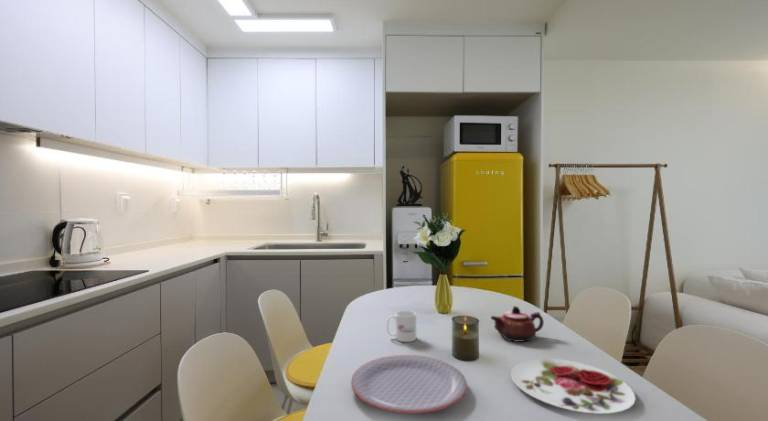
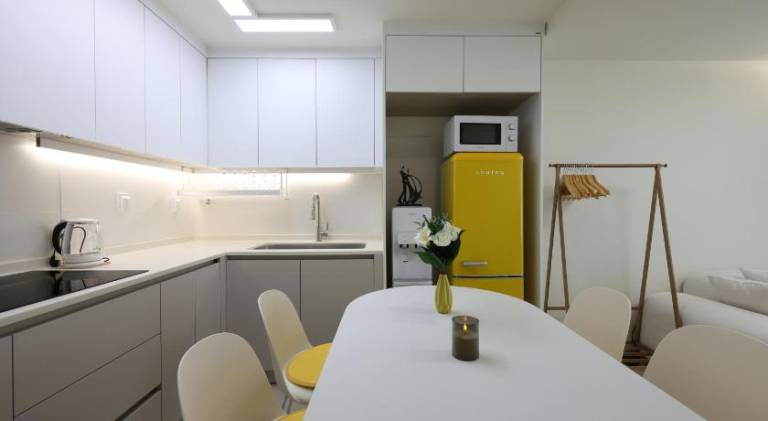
- teapot [490,305,545,342]
- plate [350,354,468,414]
- plate [510,357,637,415]
- mug [386,310,417,343]
